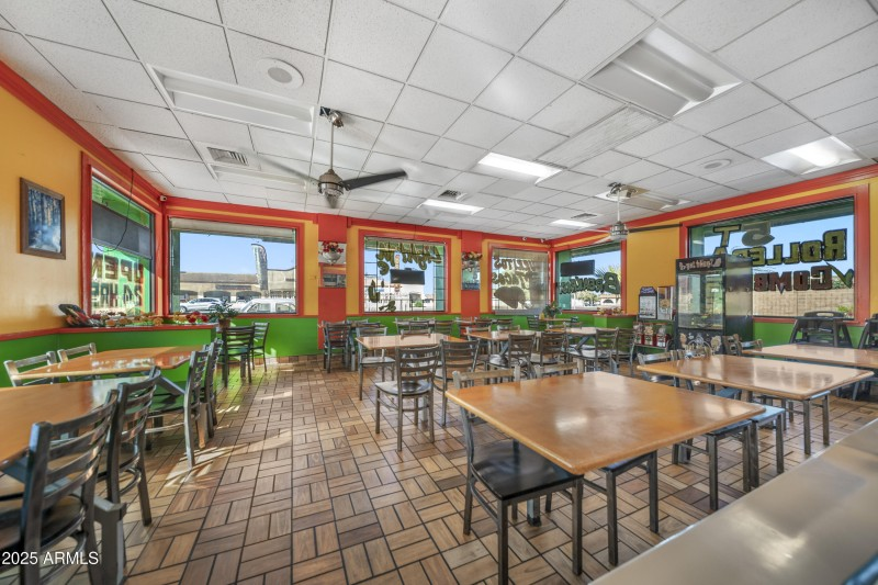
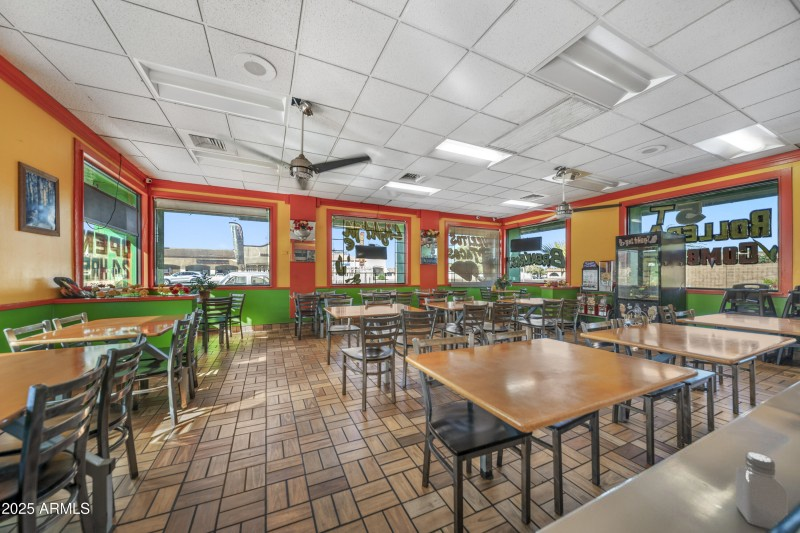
+ saltshaker [735,452,789,531]
